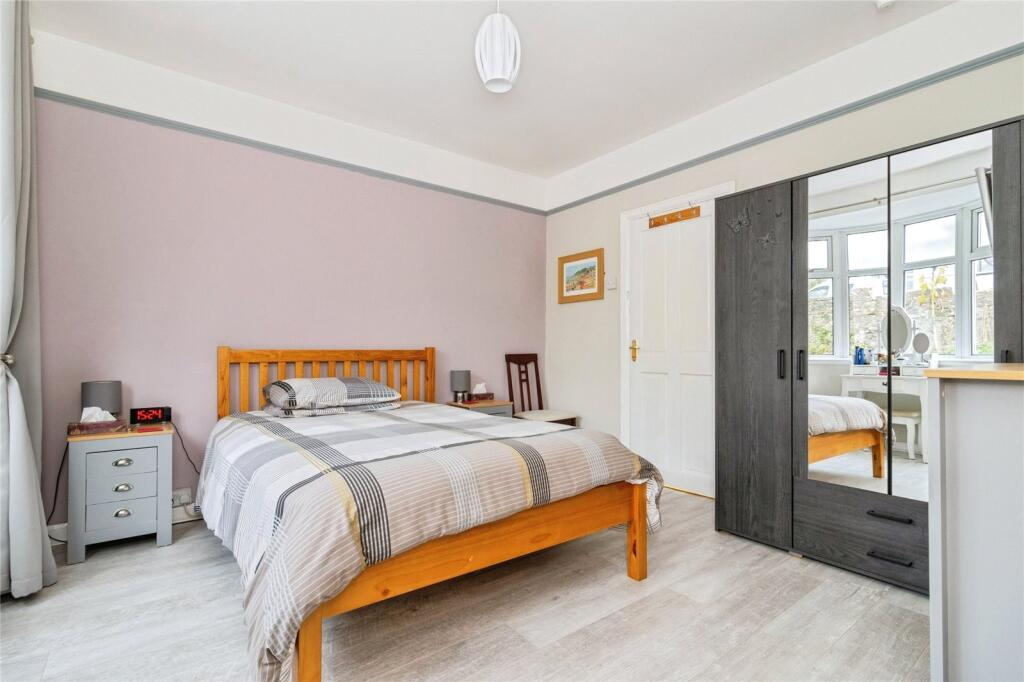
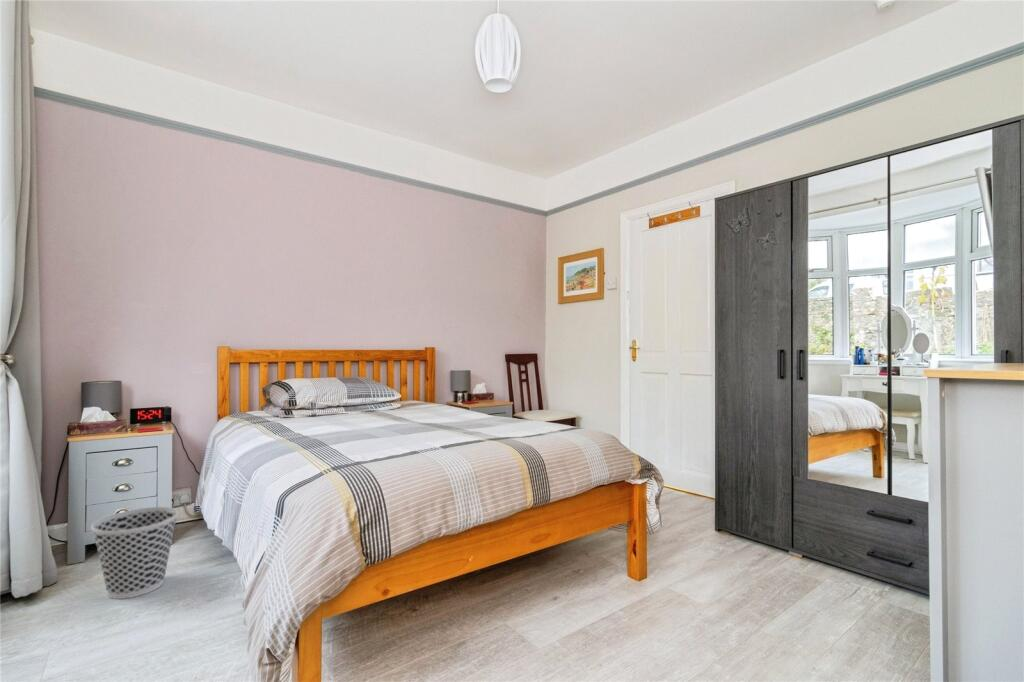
+ wastebasket [90,506,180,600]
